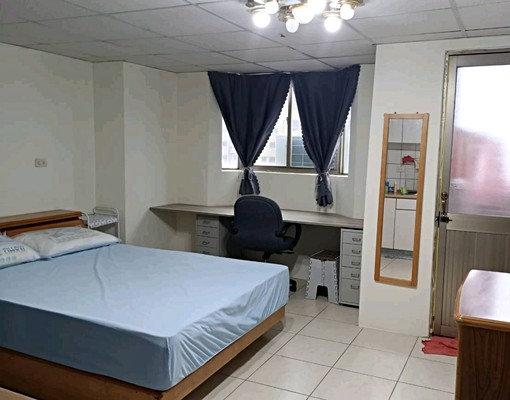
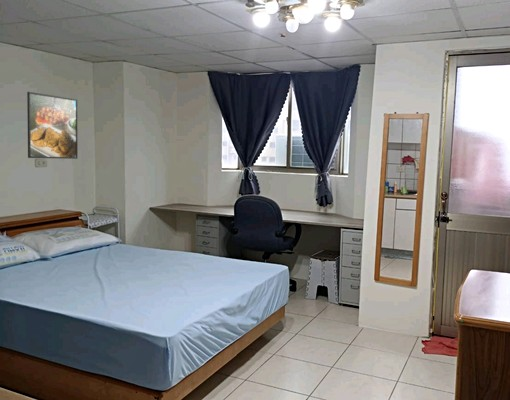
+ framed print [26,91,79,160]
